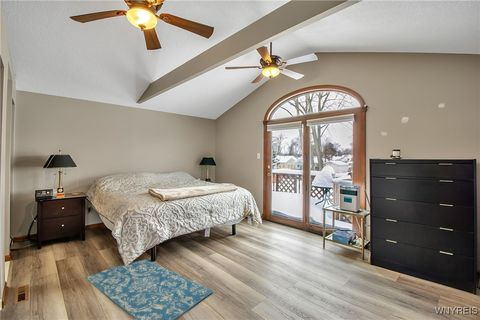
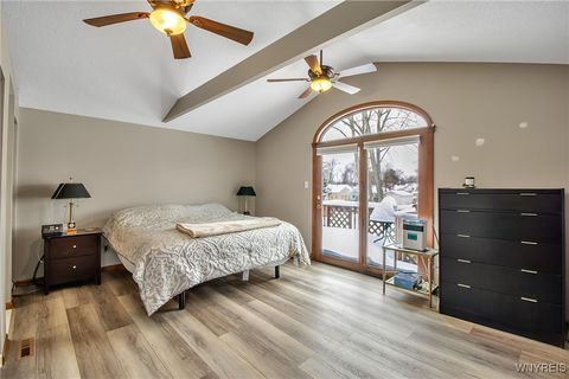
- rug [84,258,215,320]
